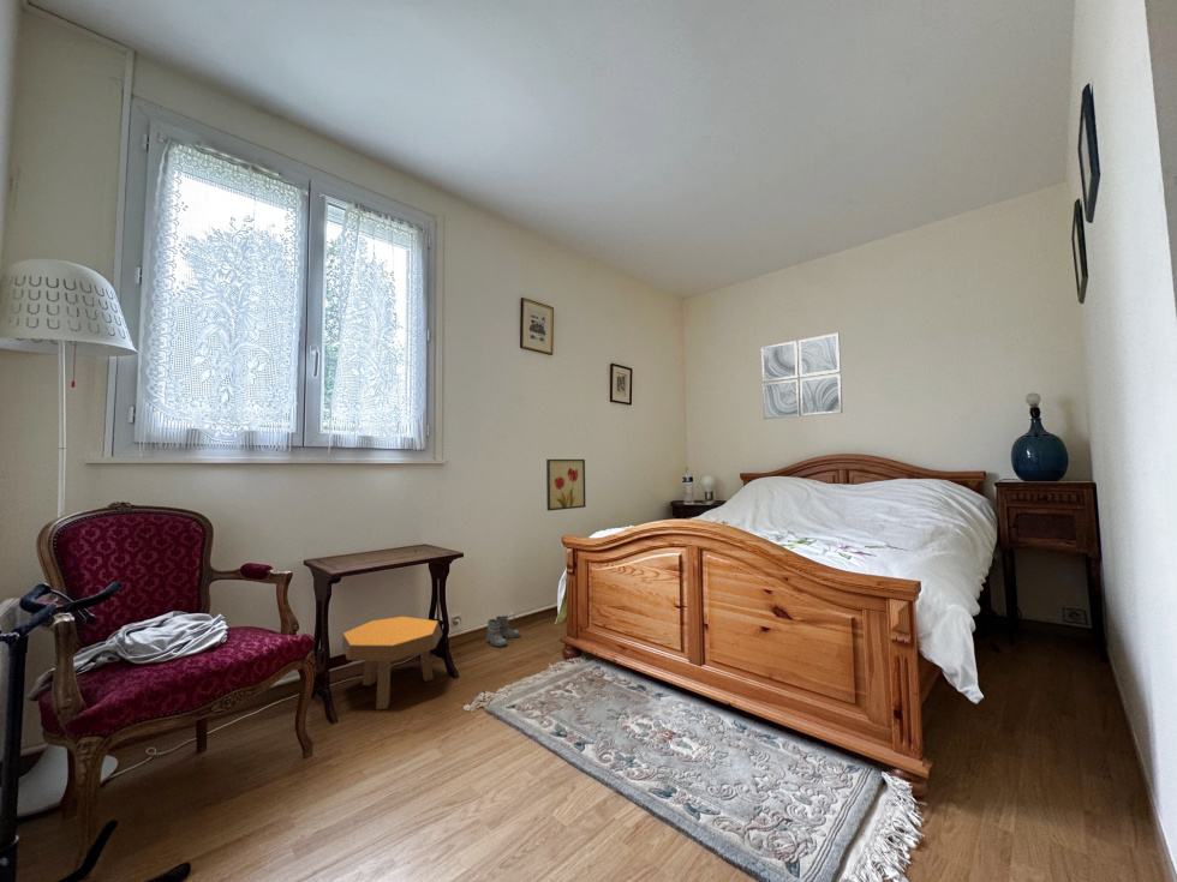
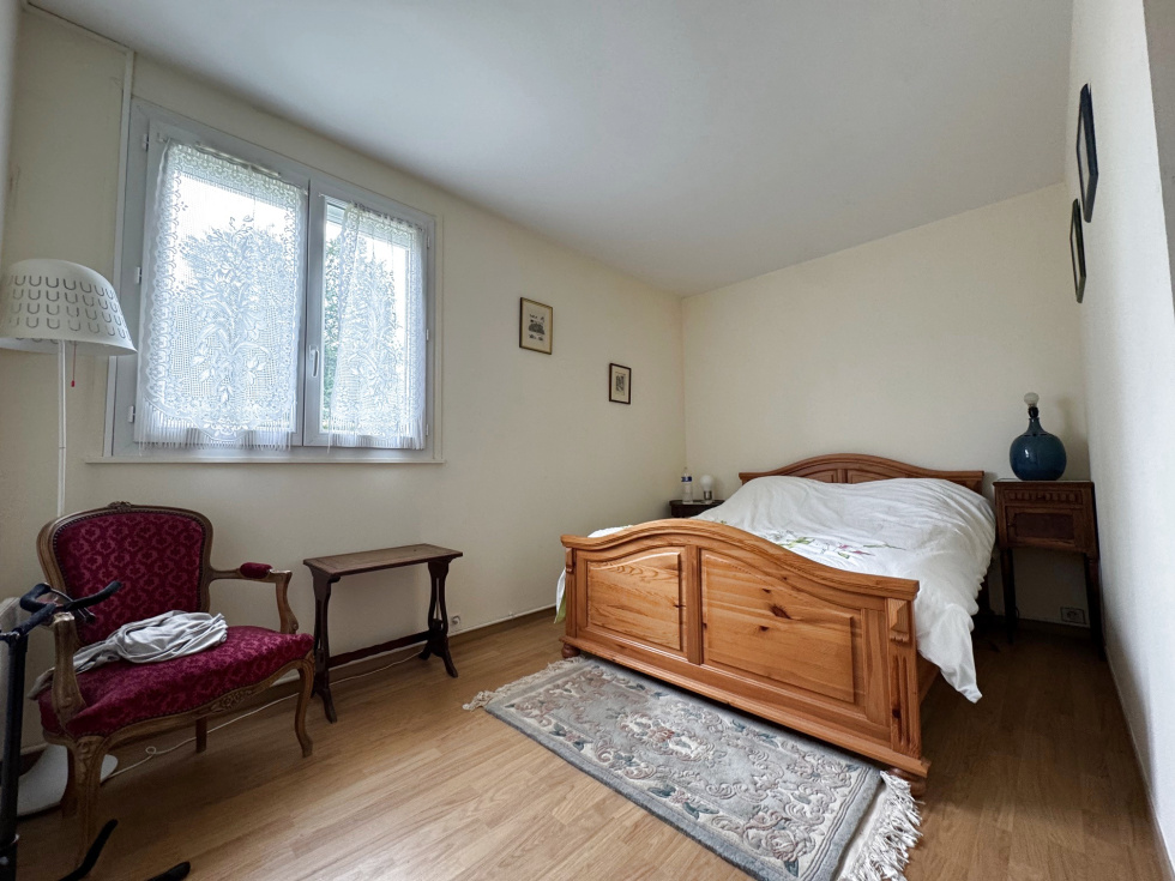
- wall art [760,331,844,420]
- boots [485,614,521,648]
- wall art [545,458,587,512]
- footstool [341,616,443,710]
